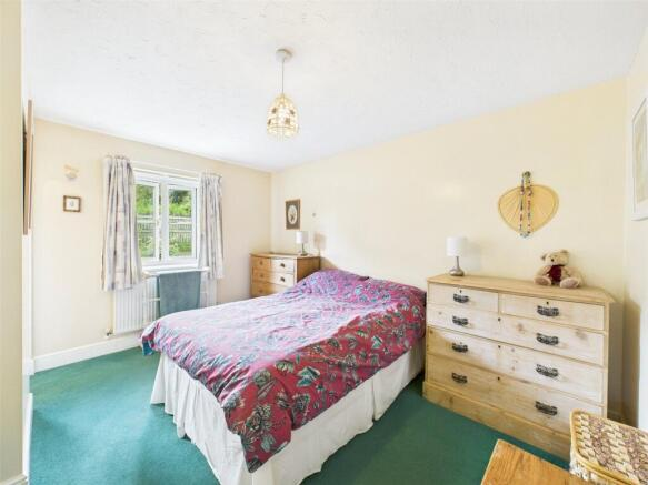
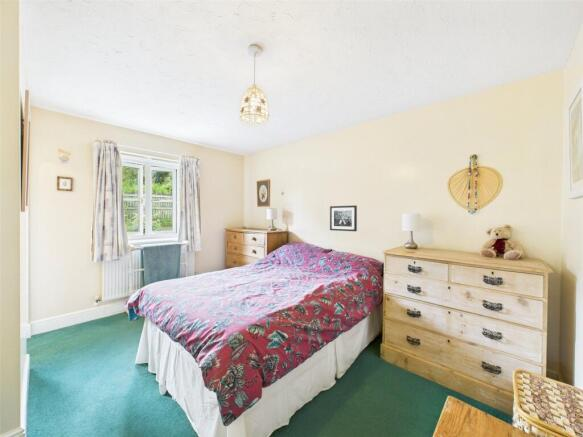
+ wall art [329,204,358,232]
